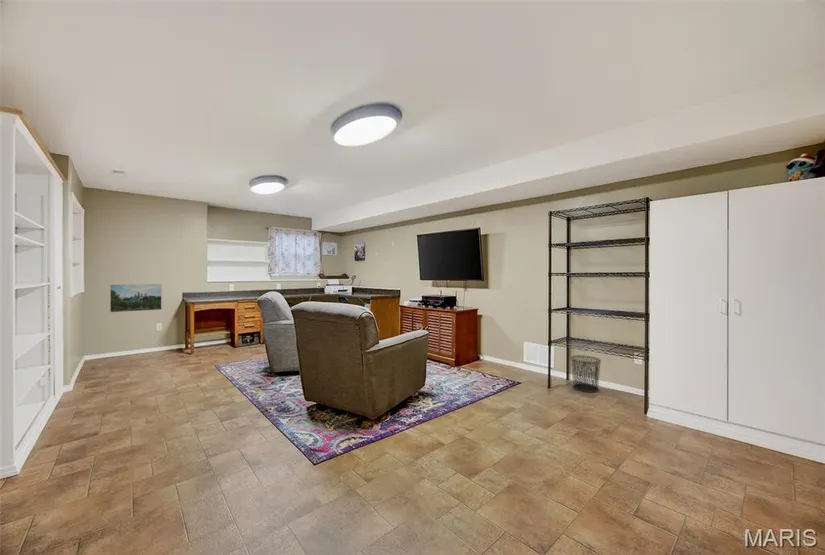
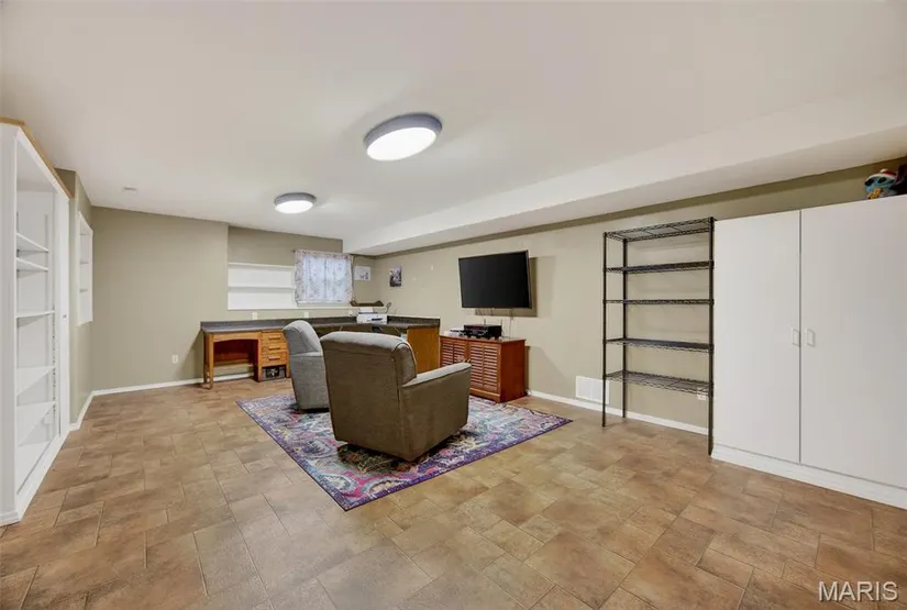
- waste bin [569,354,602,393]
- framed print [109,283,163,313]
